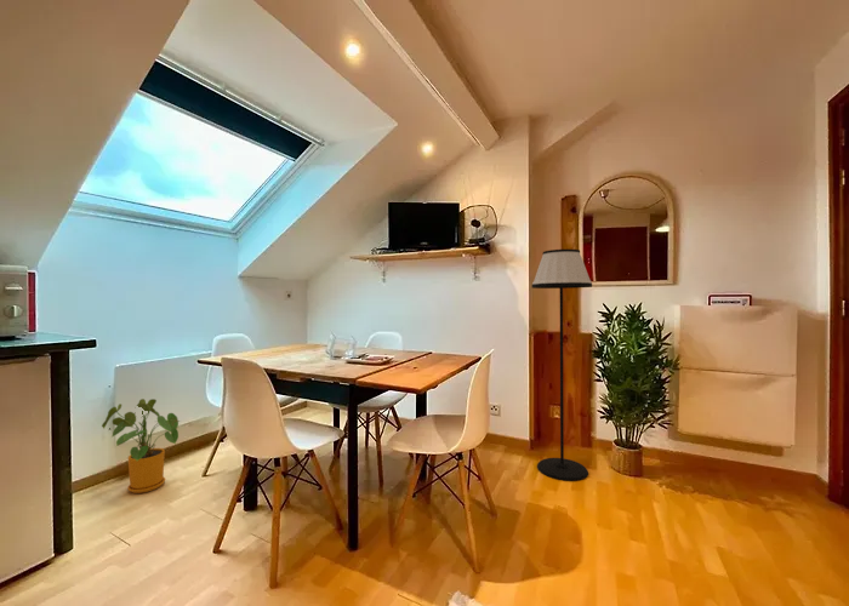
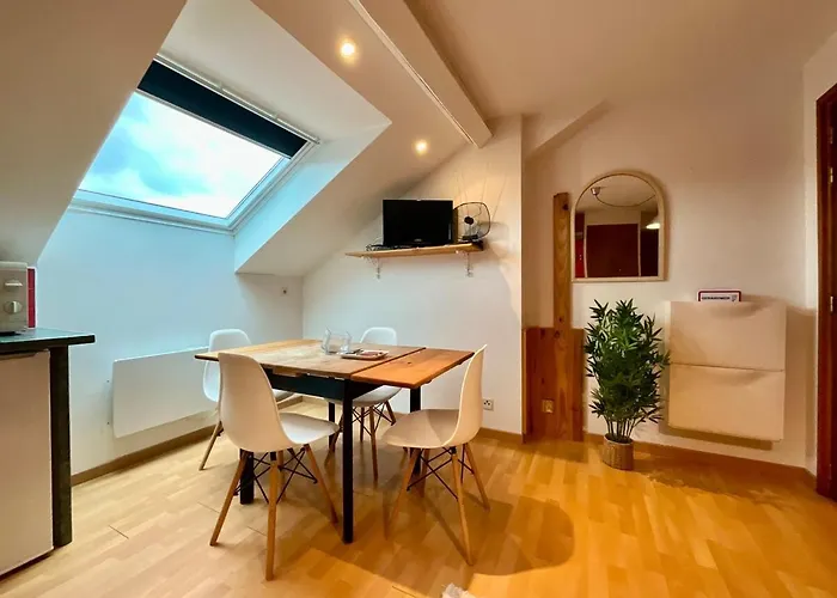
- house plant [101,398,181,494]
- floor lamp [531,248,593,482]
